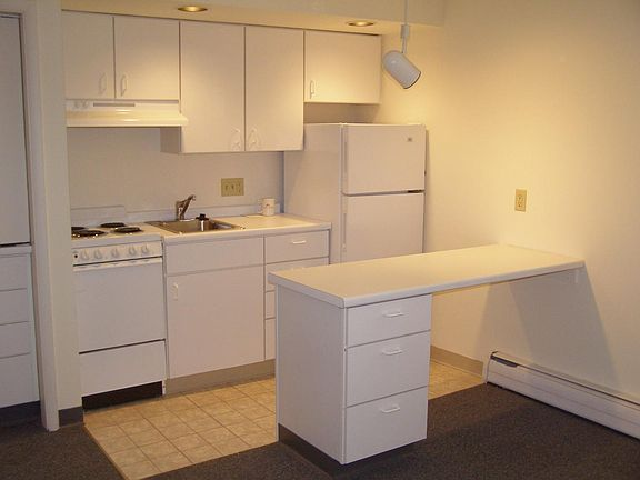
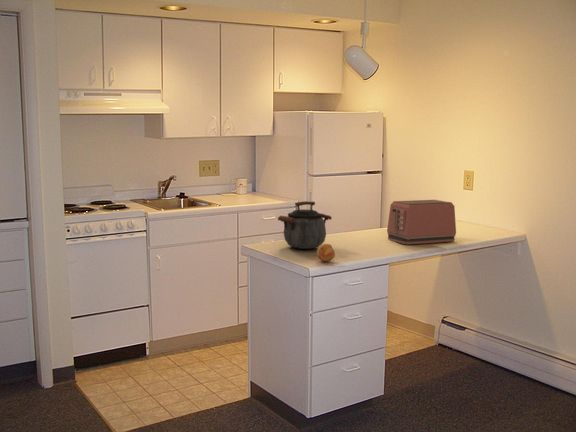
+ kettle [277,200,333,250]
+ toaster [386,199,457,245]
+ fruit [316,243,336,262]
